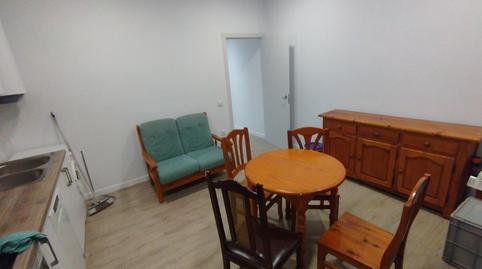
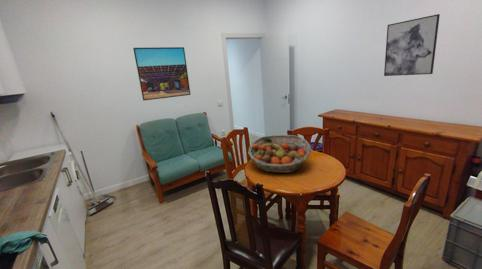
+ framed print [132,46,192,101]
+ wall art [383,13,441,77]
+ fruit basket [247,134,312,174]
